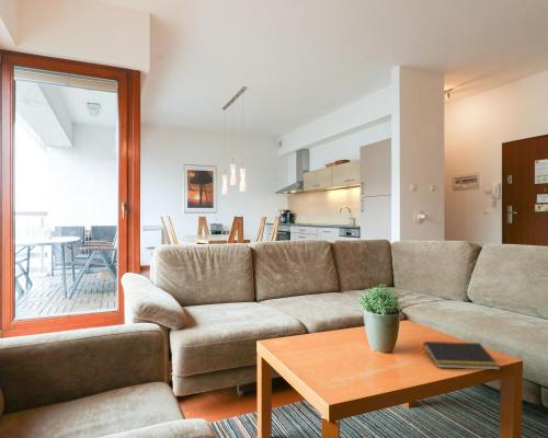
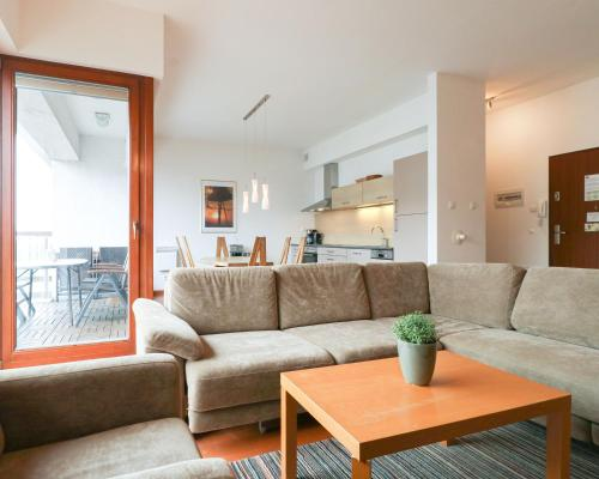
- notepad [422,341,502,371]
